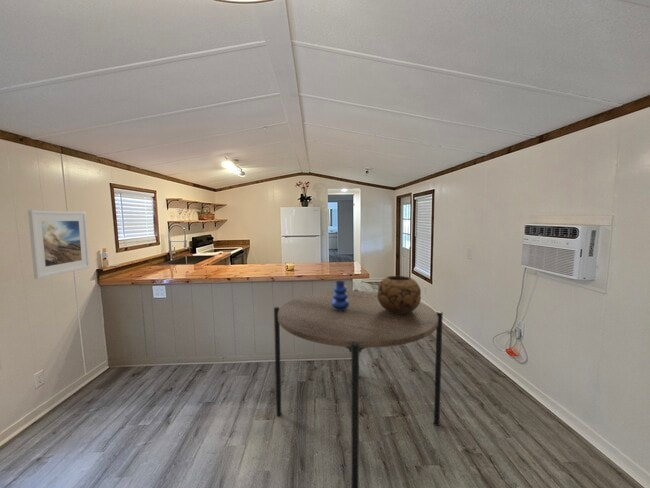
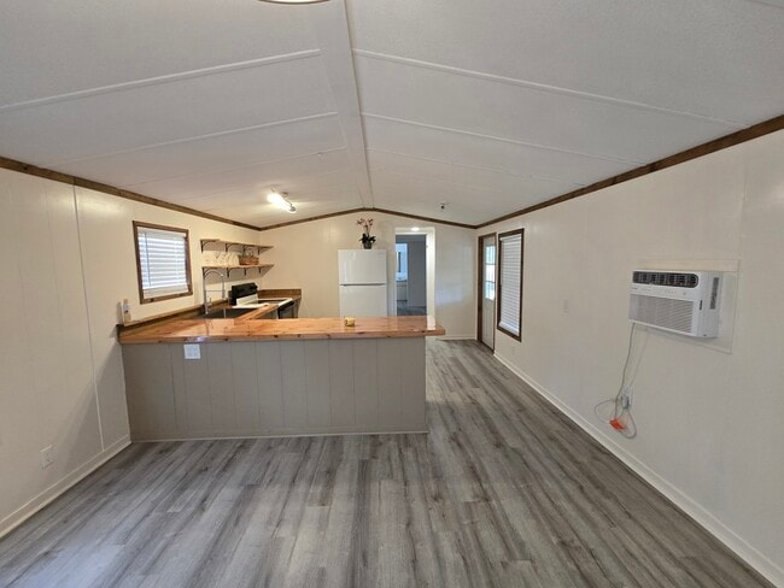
- decorative bowl [377,275,422,314]
- dining table [273,289,444,488]
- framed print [27,209,91,280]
- vase [331,280,349,311]
